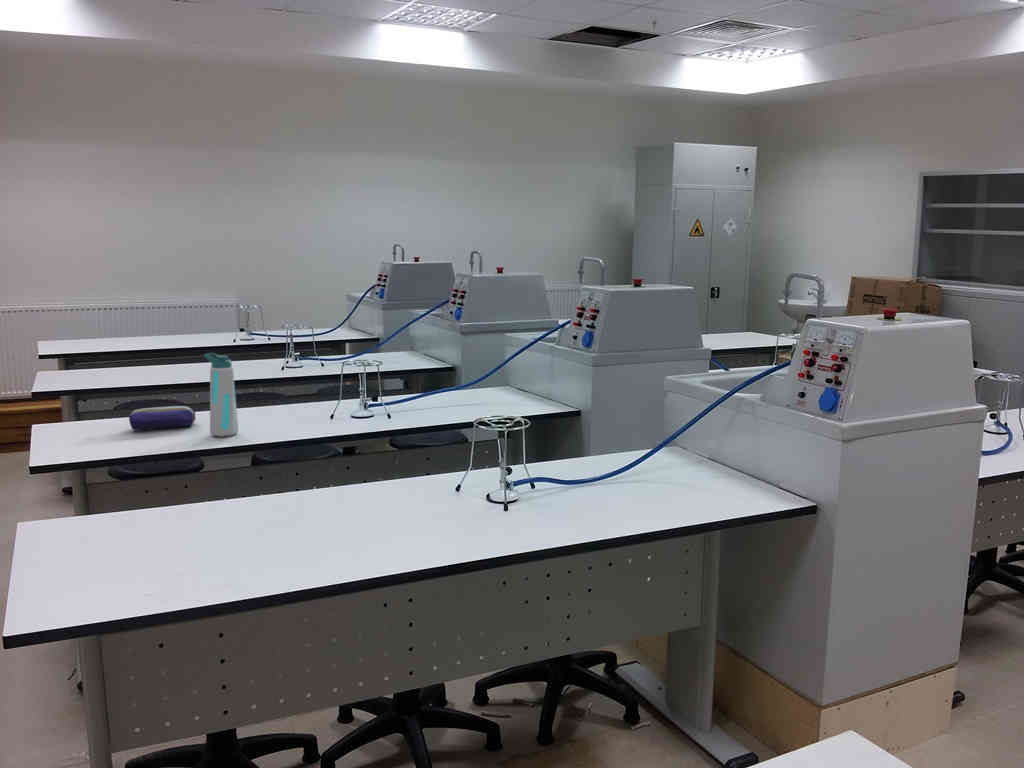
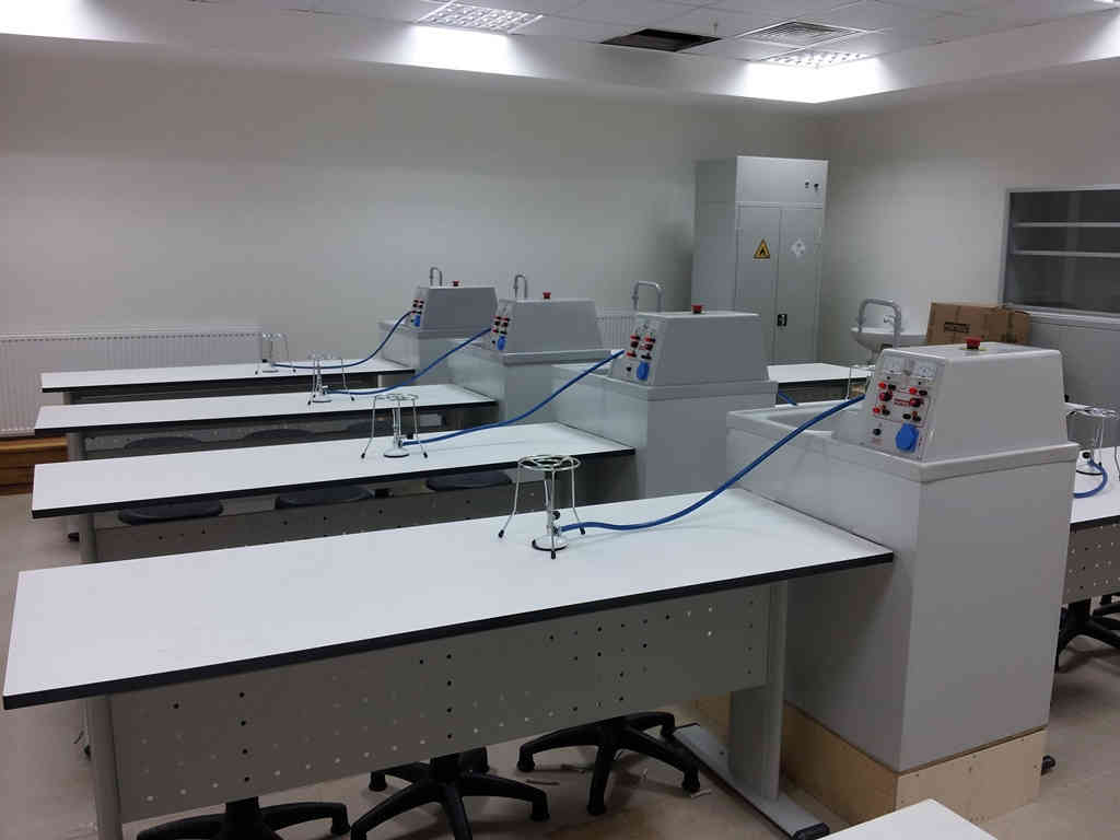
- pencil case [128,405,196,431]
- water bottle [203,352,239,438]
